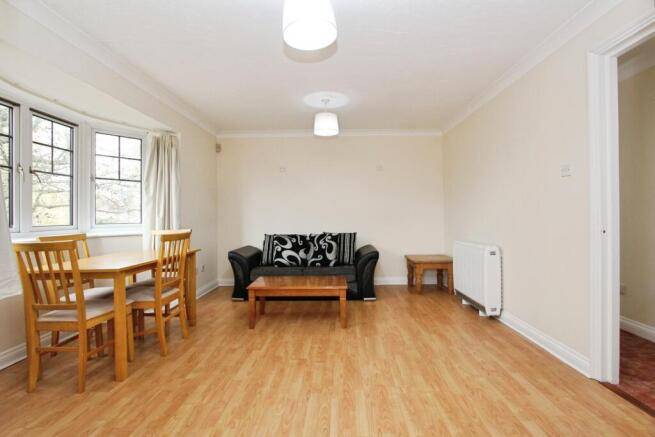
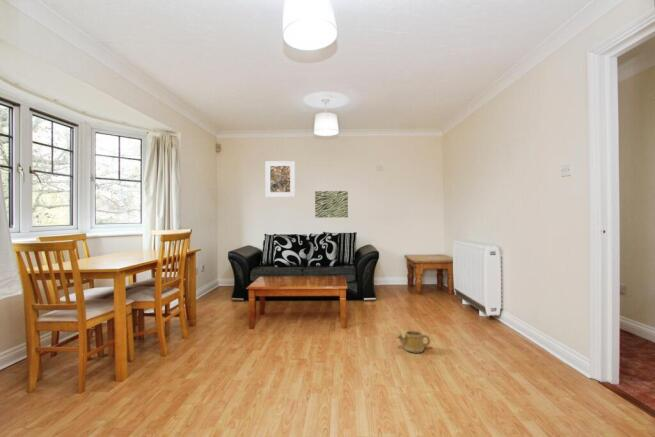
+ wall art [314,190,349,219]
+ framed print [264,160,296,198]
+ watering can [394,330,431,354]
